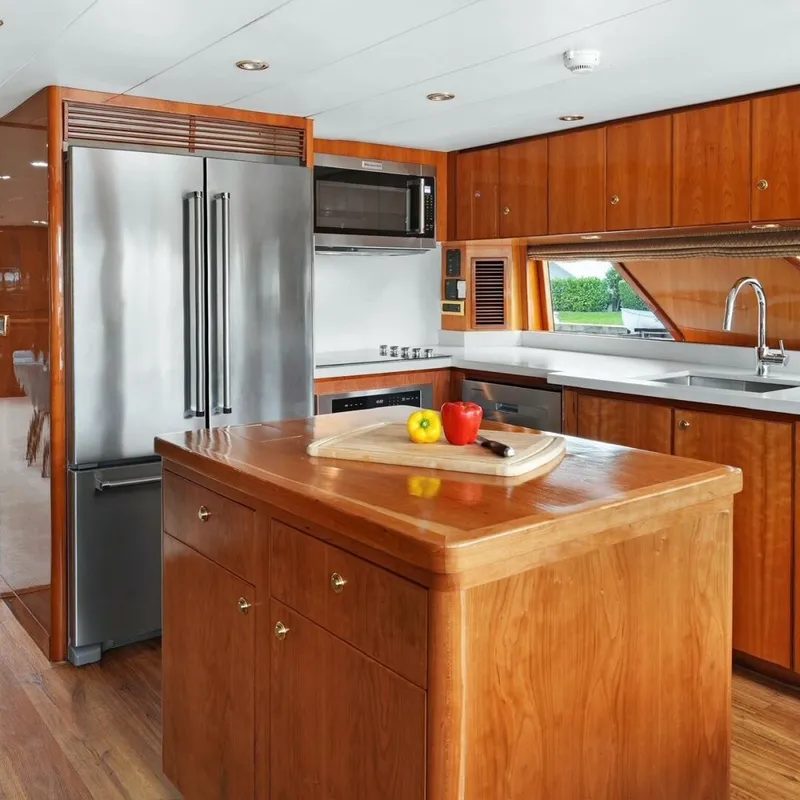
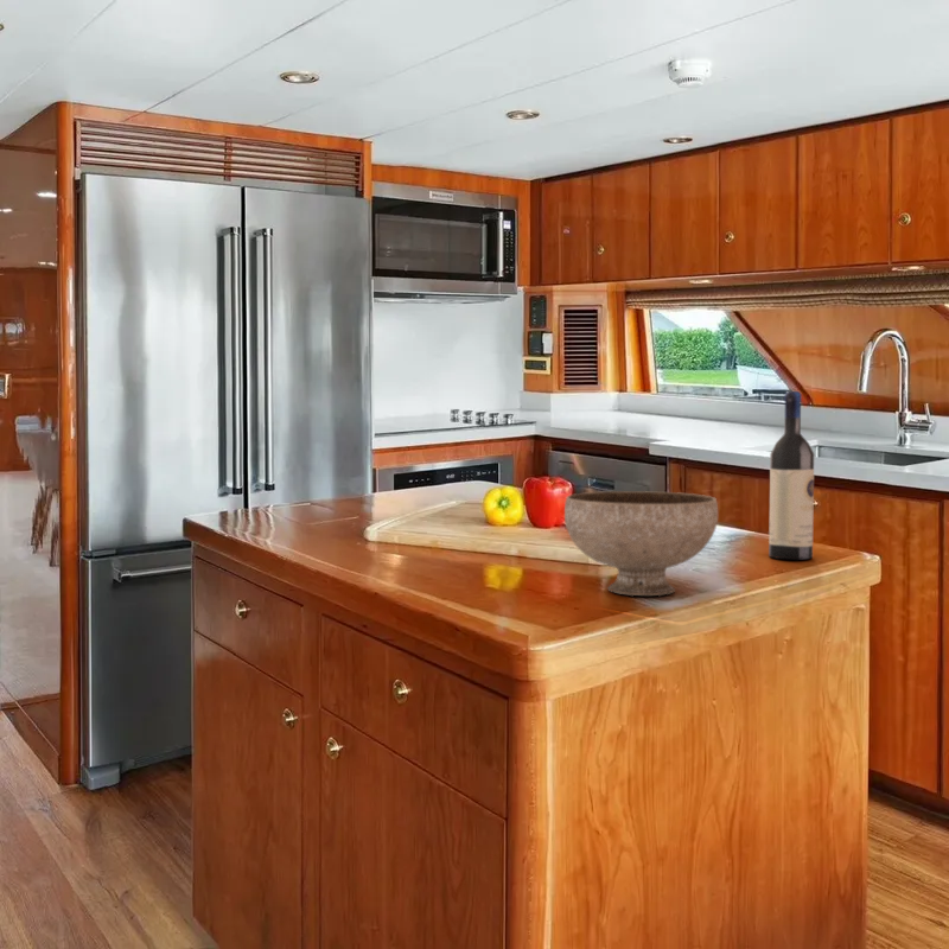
+ bowl [563,490,719,597]
+ wine bottle [768,390,815,561]
